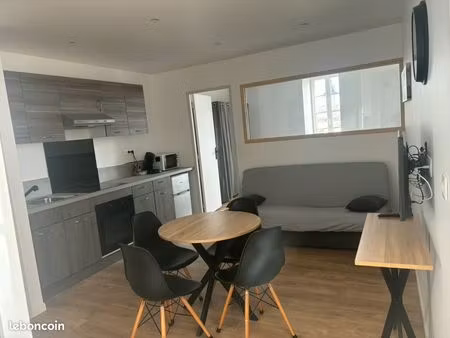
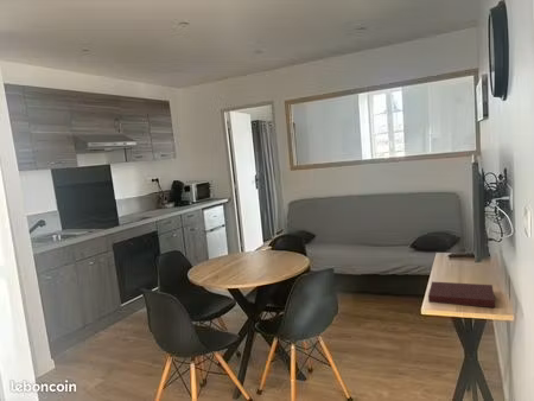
+ notebook [427,280,496,308]
